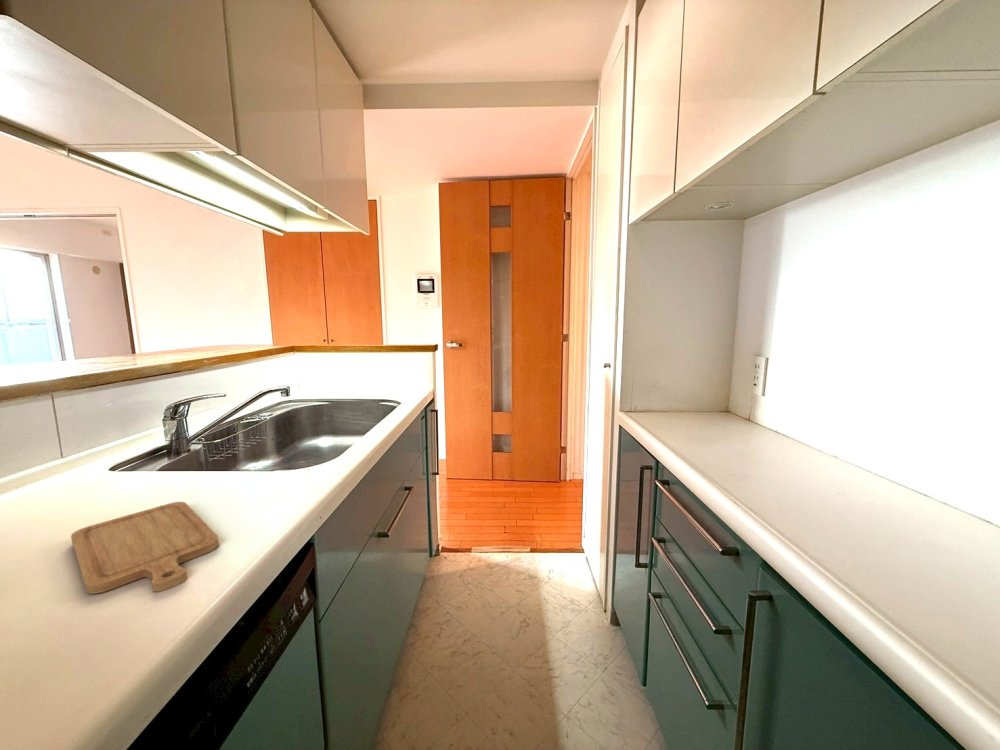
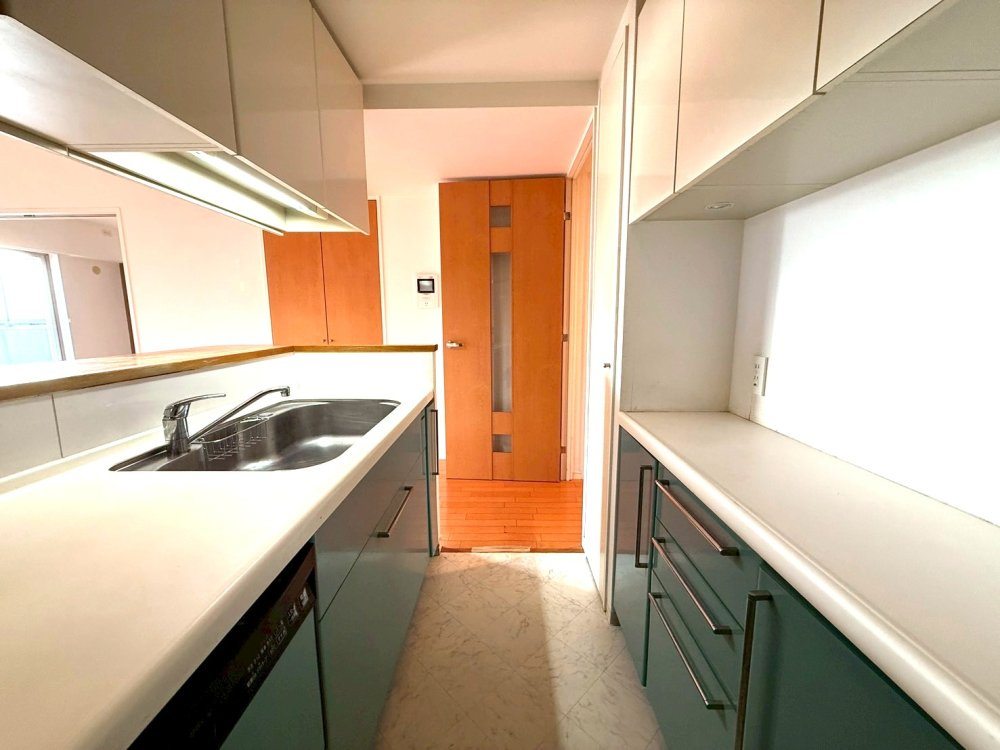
- chopping board [70,501,220,595]
